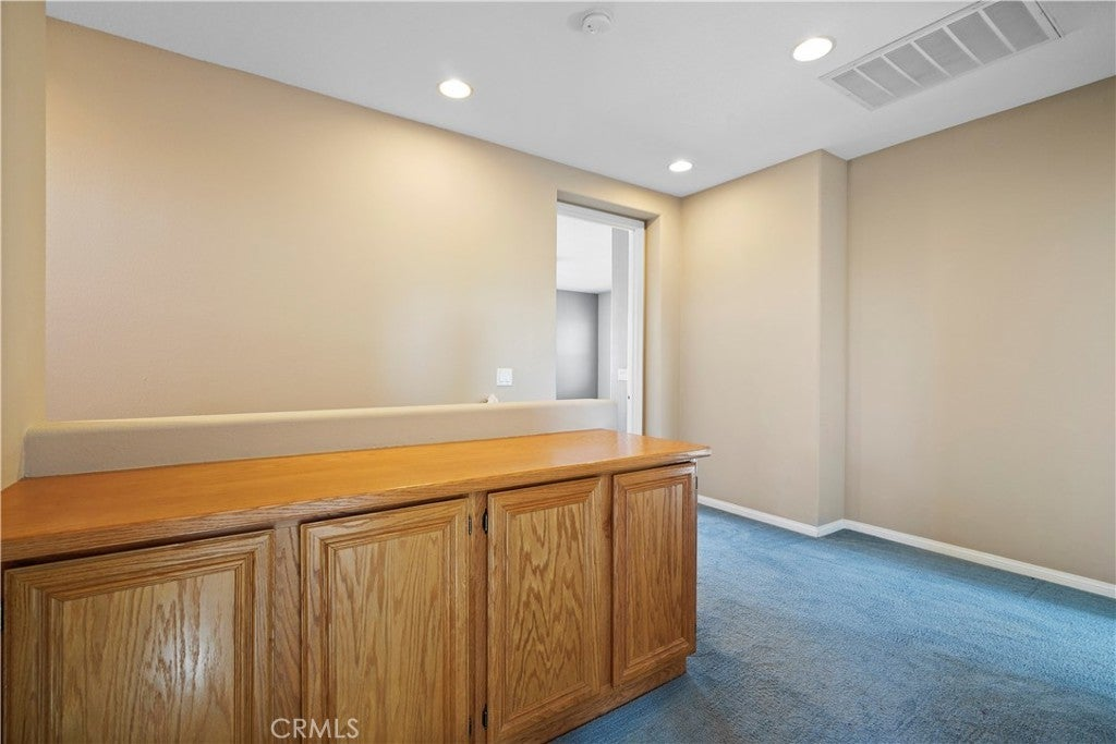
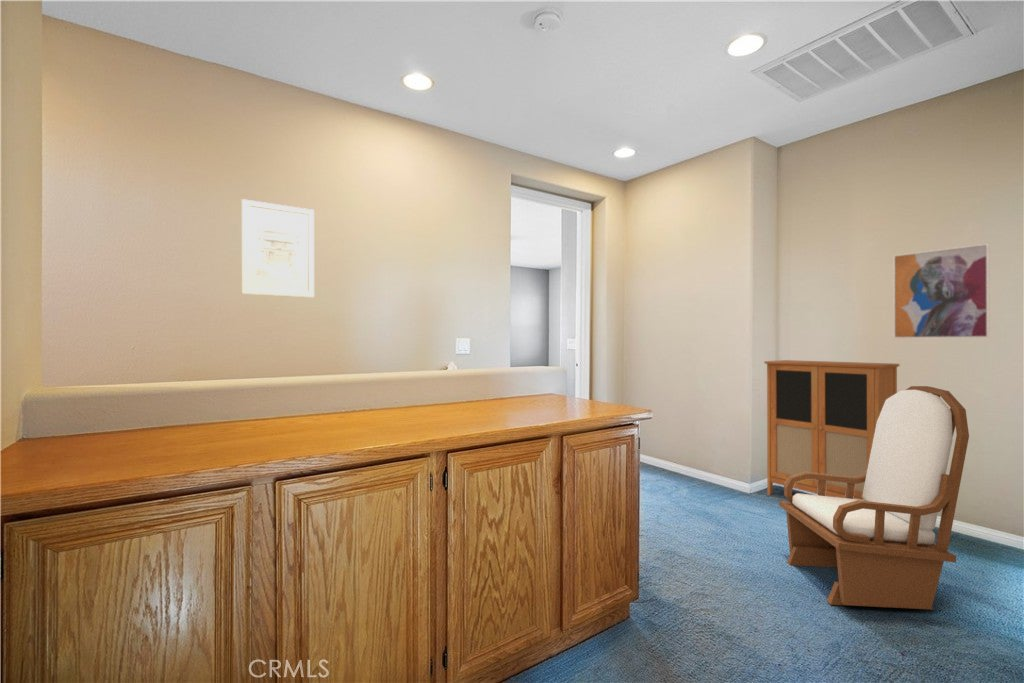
+ armchair [778,385,970,611]
+ wall art [241,198,315,298]
+ wall art [892,242,991,339]
+ cabinet [763,359,901,500]
